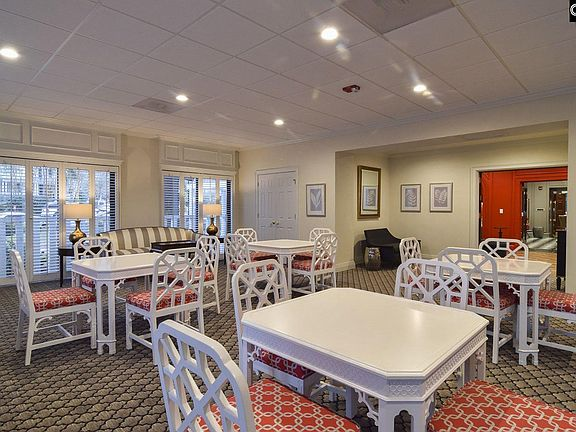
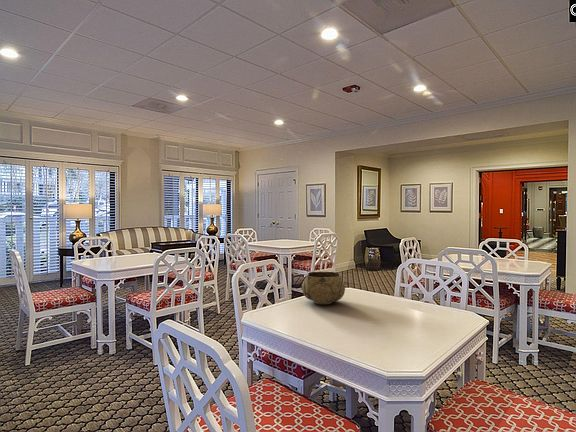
+ decorative bowl [301,271,346,305]
